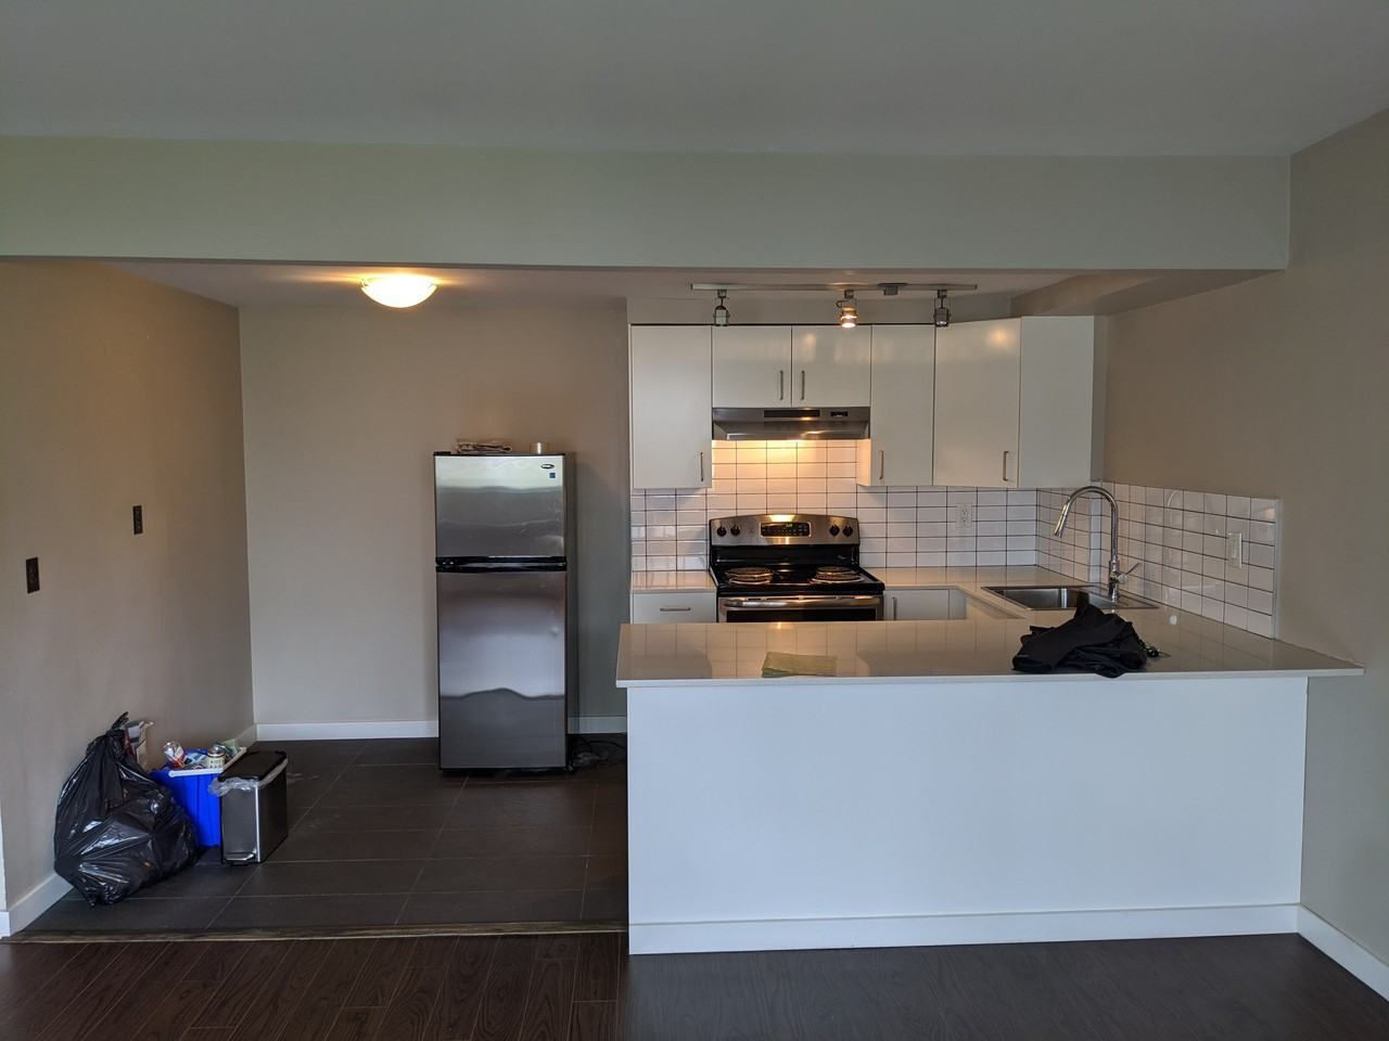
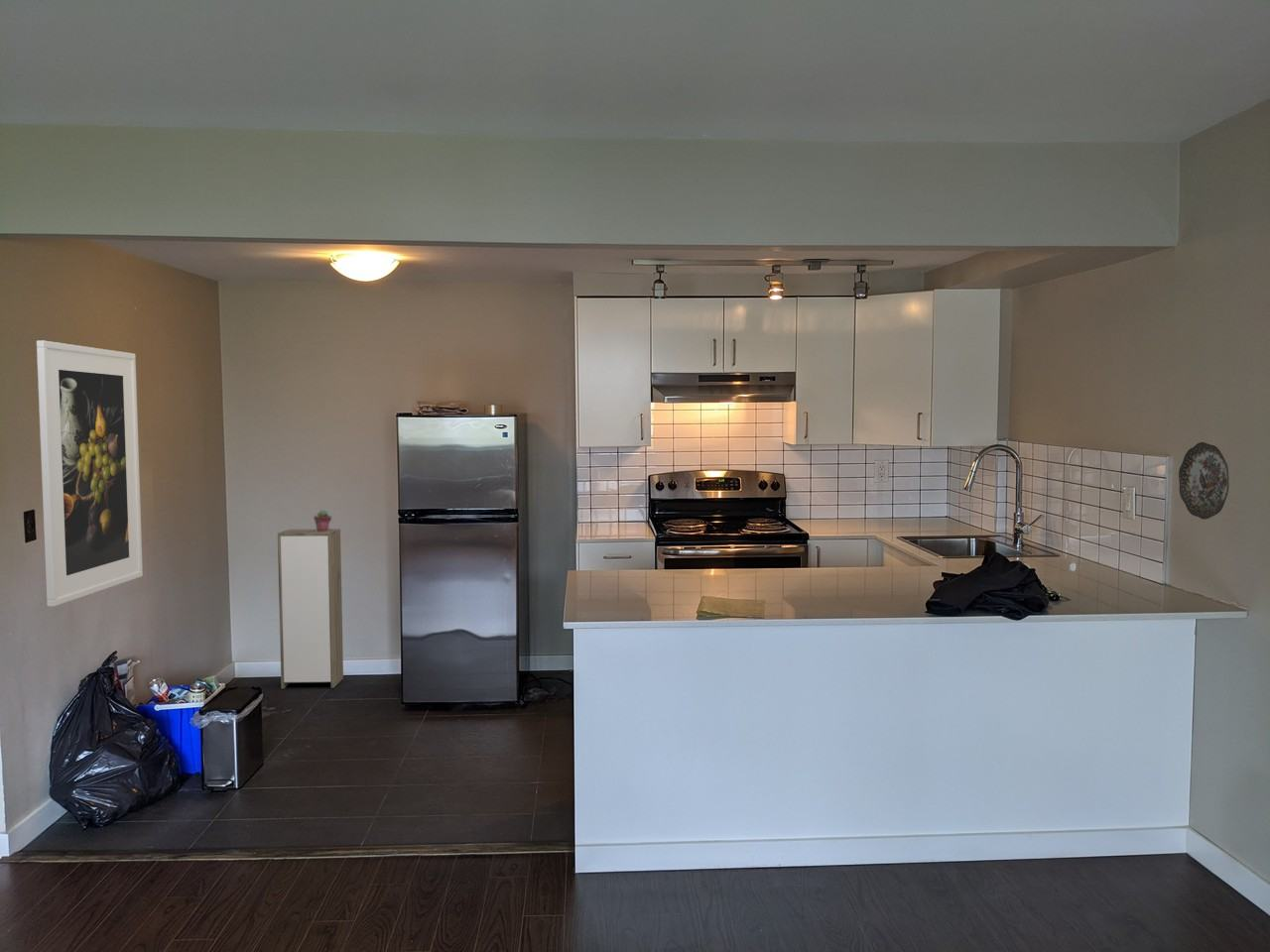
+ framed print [36,339,144,608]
+ potted succulent [314,509,332,532]
+ storage cabinet [277,528,344,689]
+ decorative plate [1178,441,1230,521]
